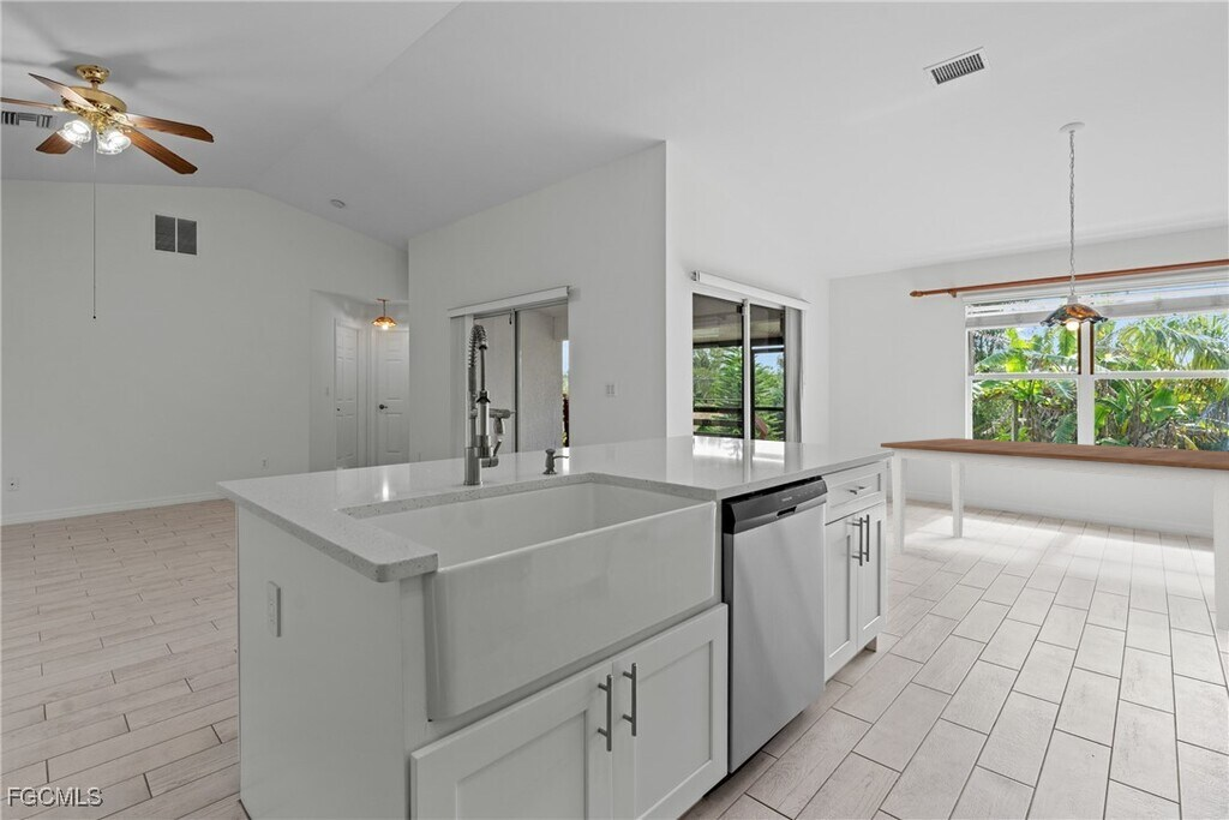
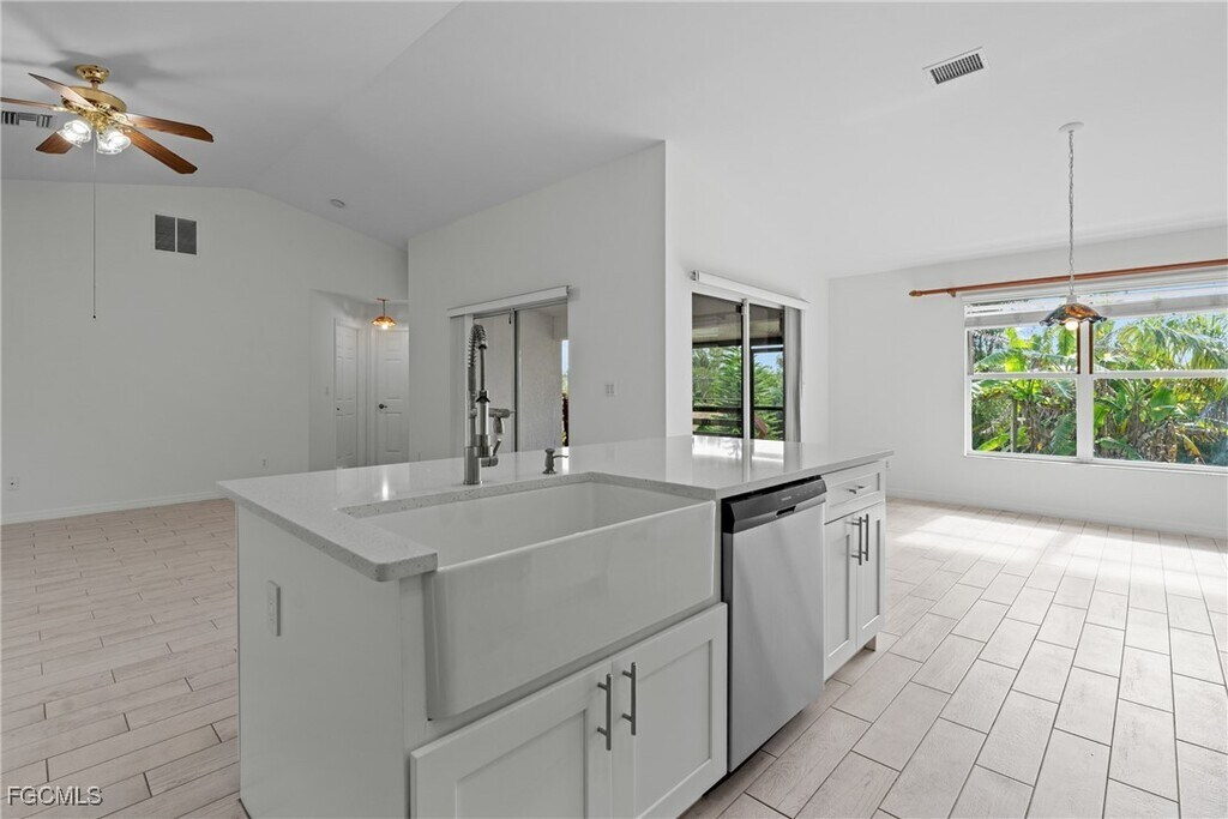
- dining table [880,437,1229,632]
